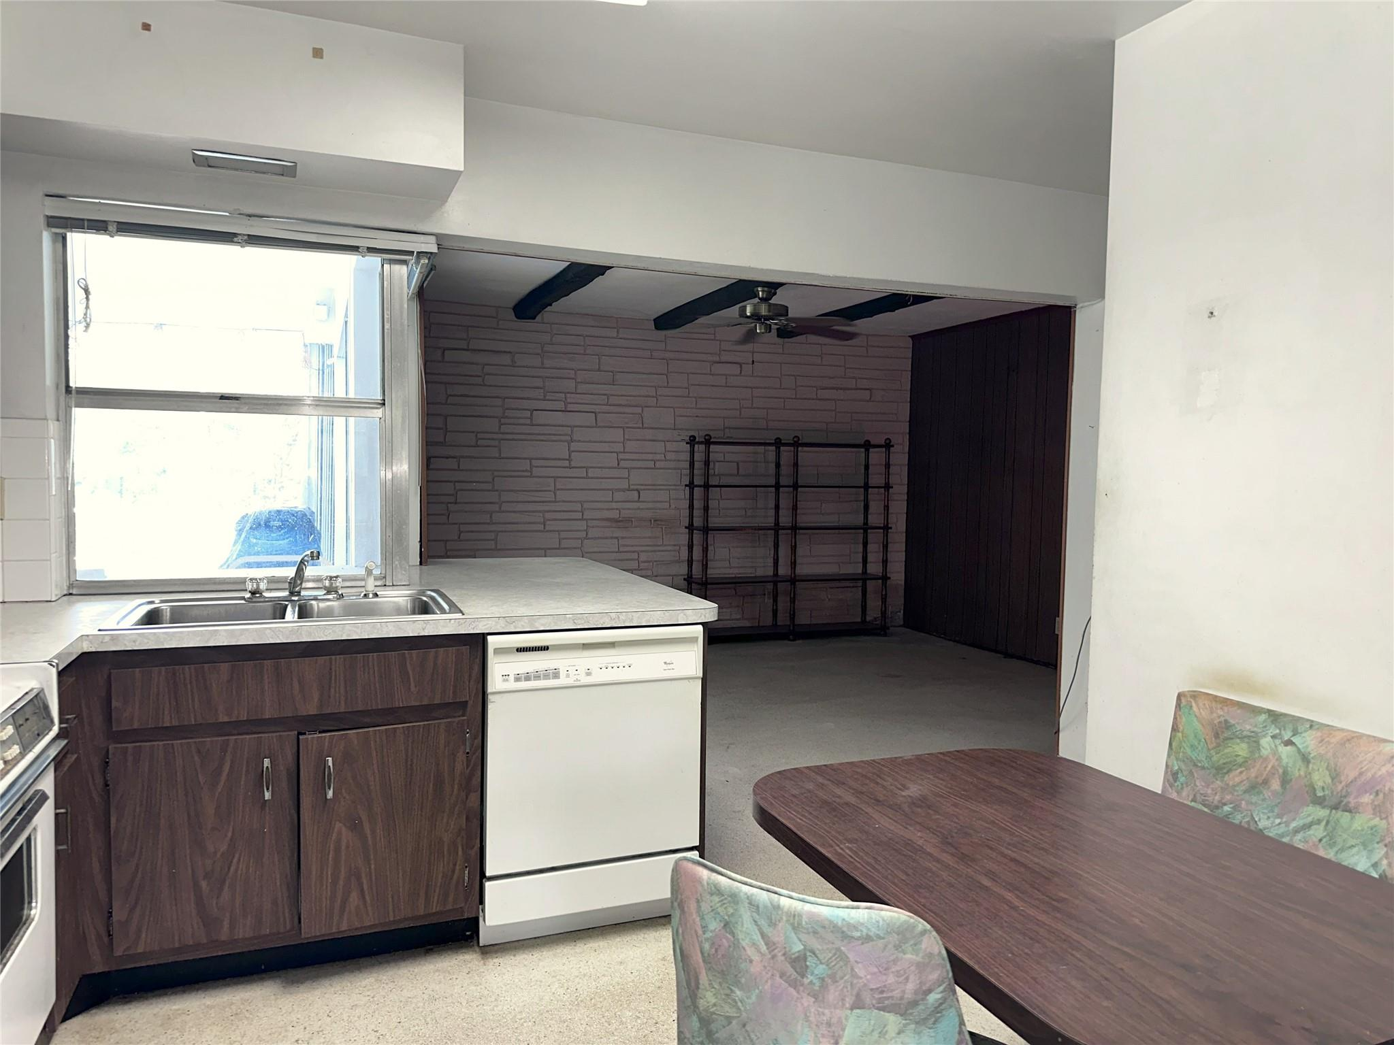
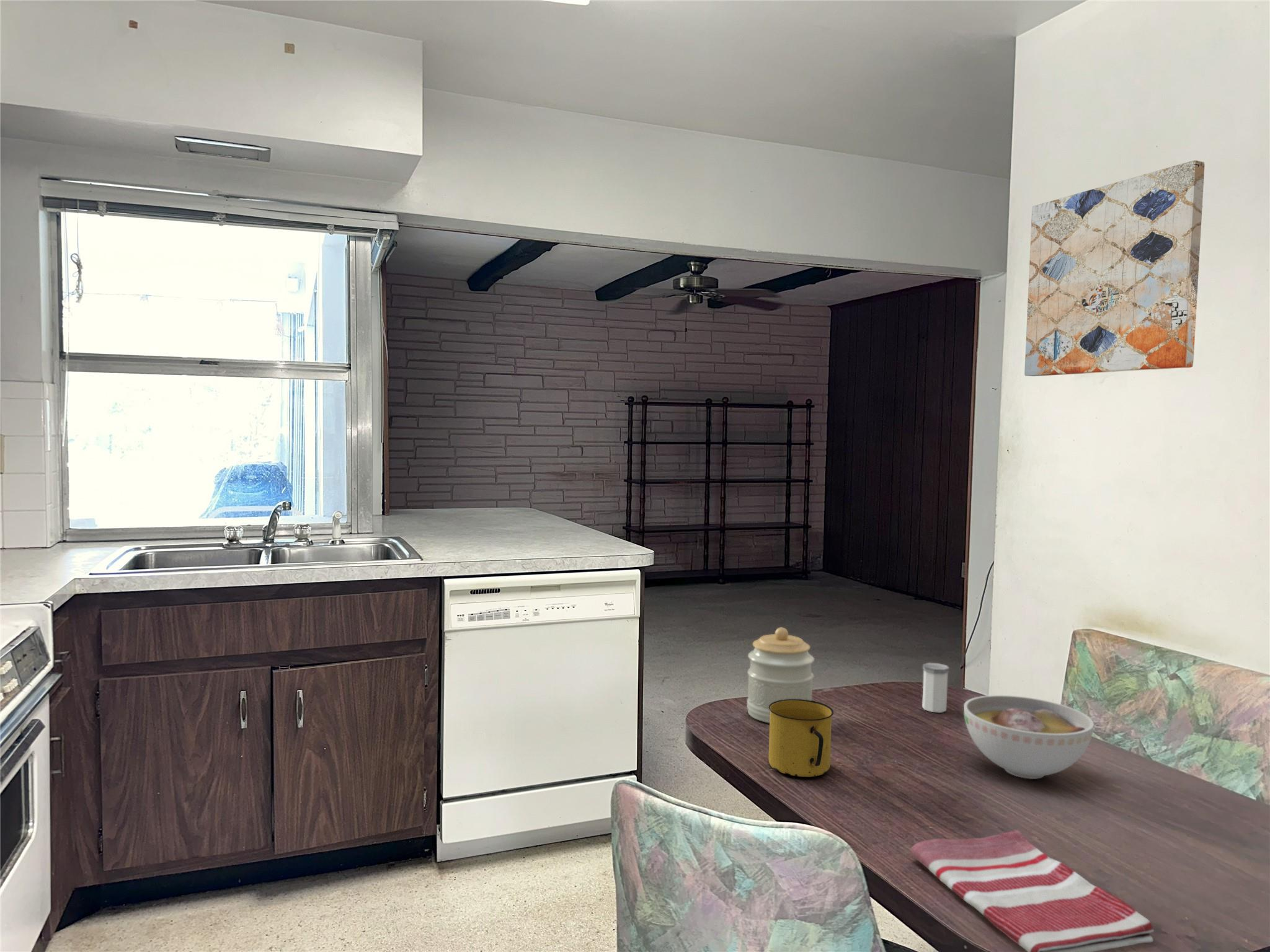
+ jar [746,627,815,724]
+ dish towel [910,829,1155,952]
+ wall art [1024,160,1206,377]
+ salt shaker [921,662,950,713]
+ mug [768,699,834,777]
+ bowl [963,695,1095,780]
